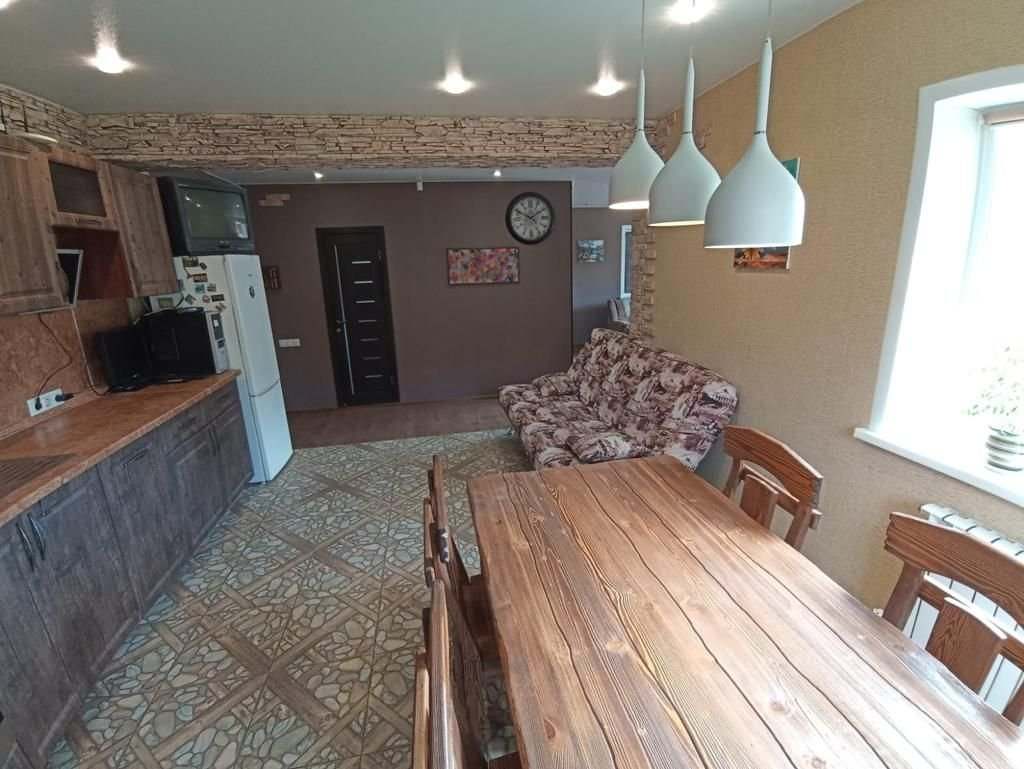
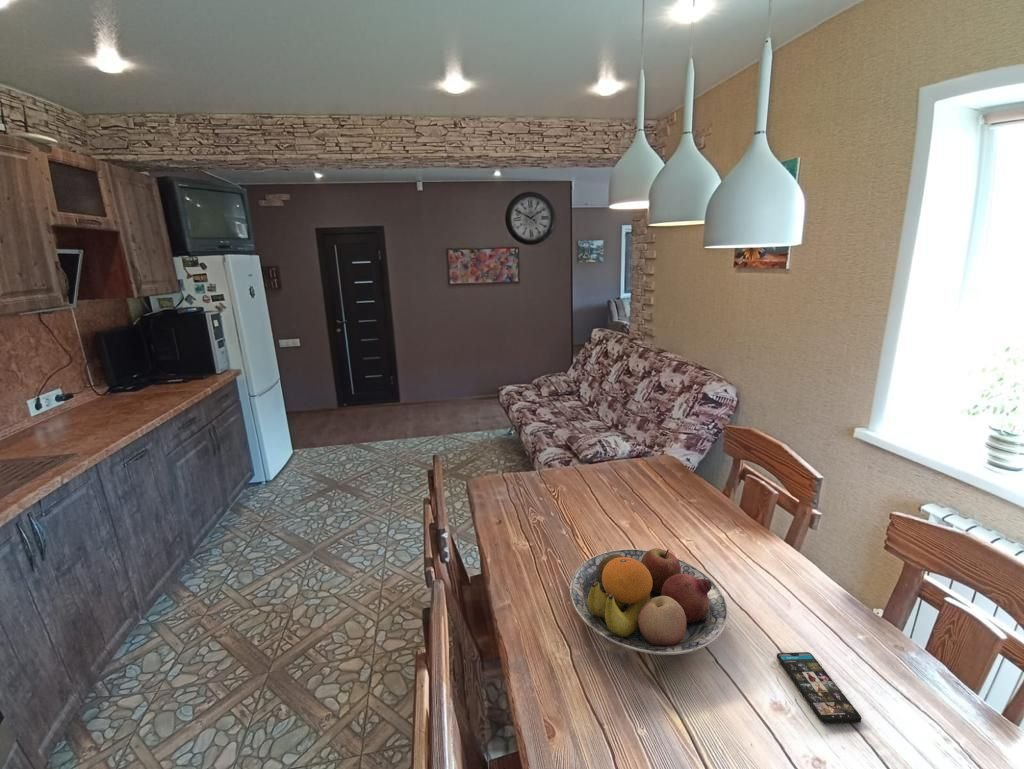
+ fruit bowl [569,547,729,656]
+ smartphone [776,651,862,724]
